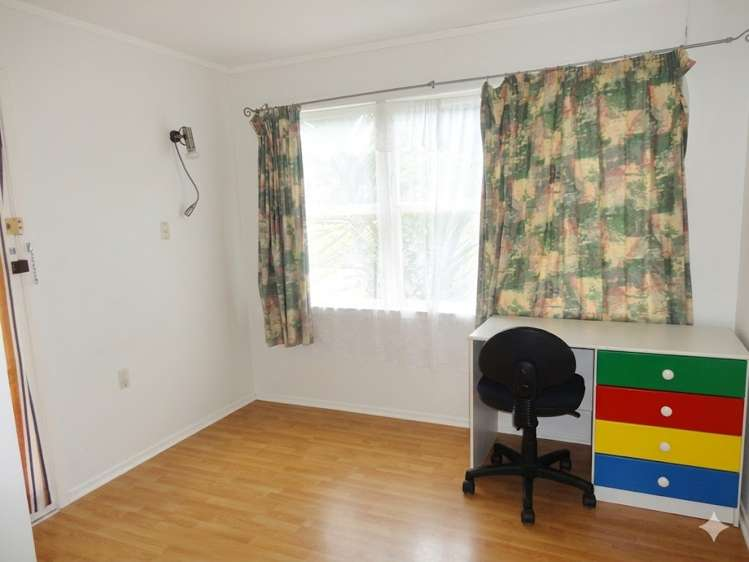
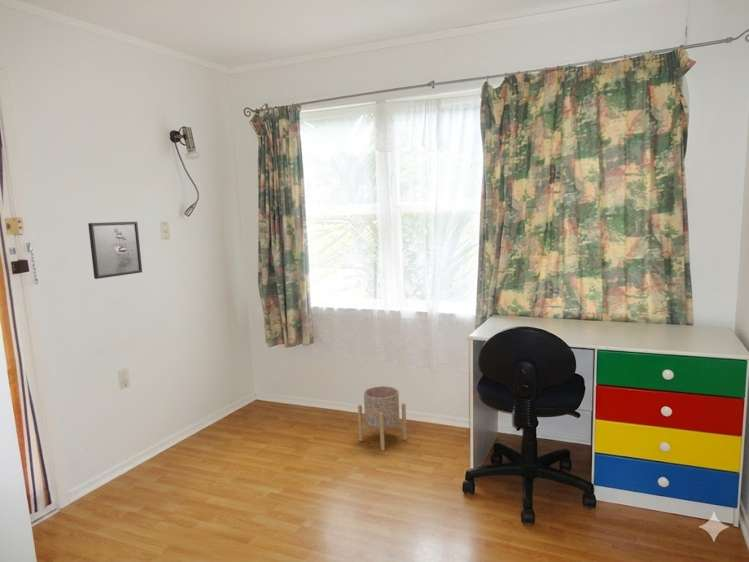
+ planter [357,385,408,452]
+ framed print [87,221,143,280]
